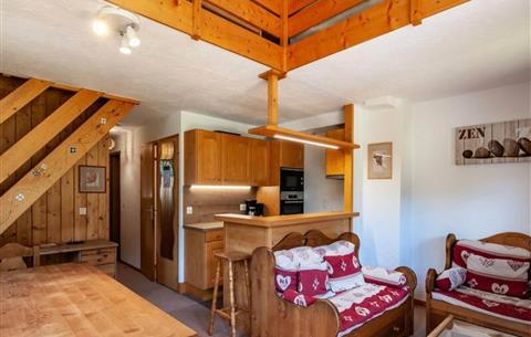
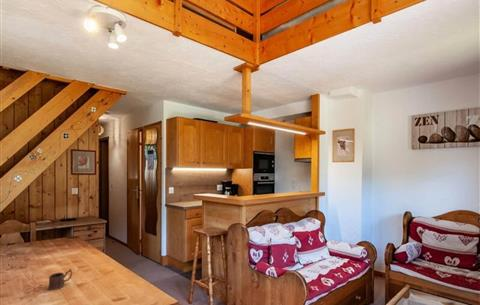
+ mug [47,268,73,291]
